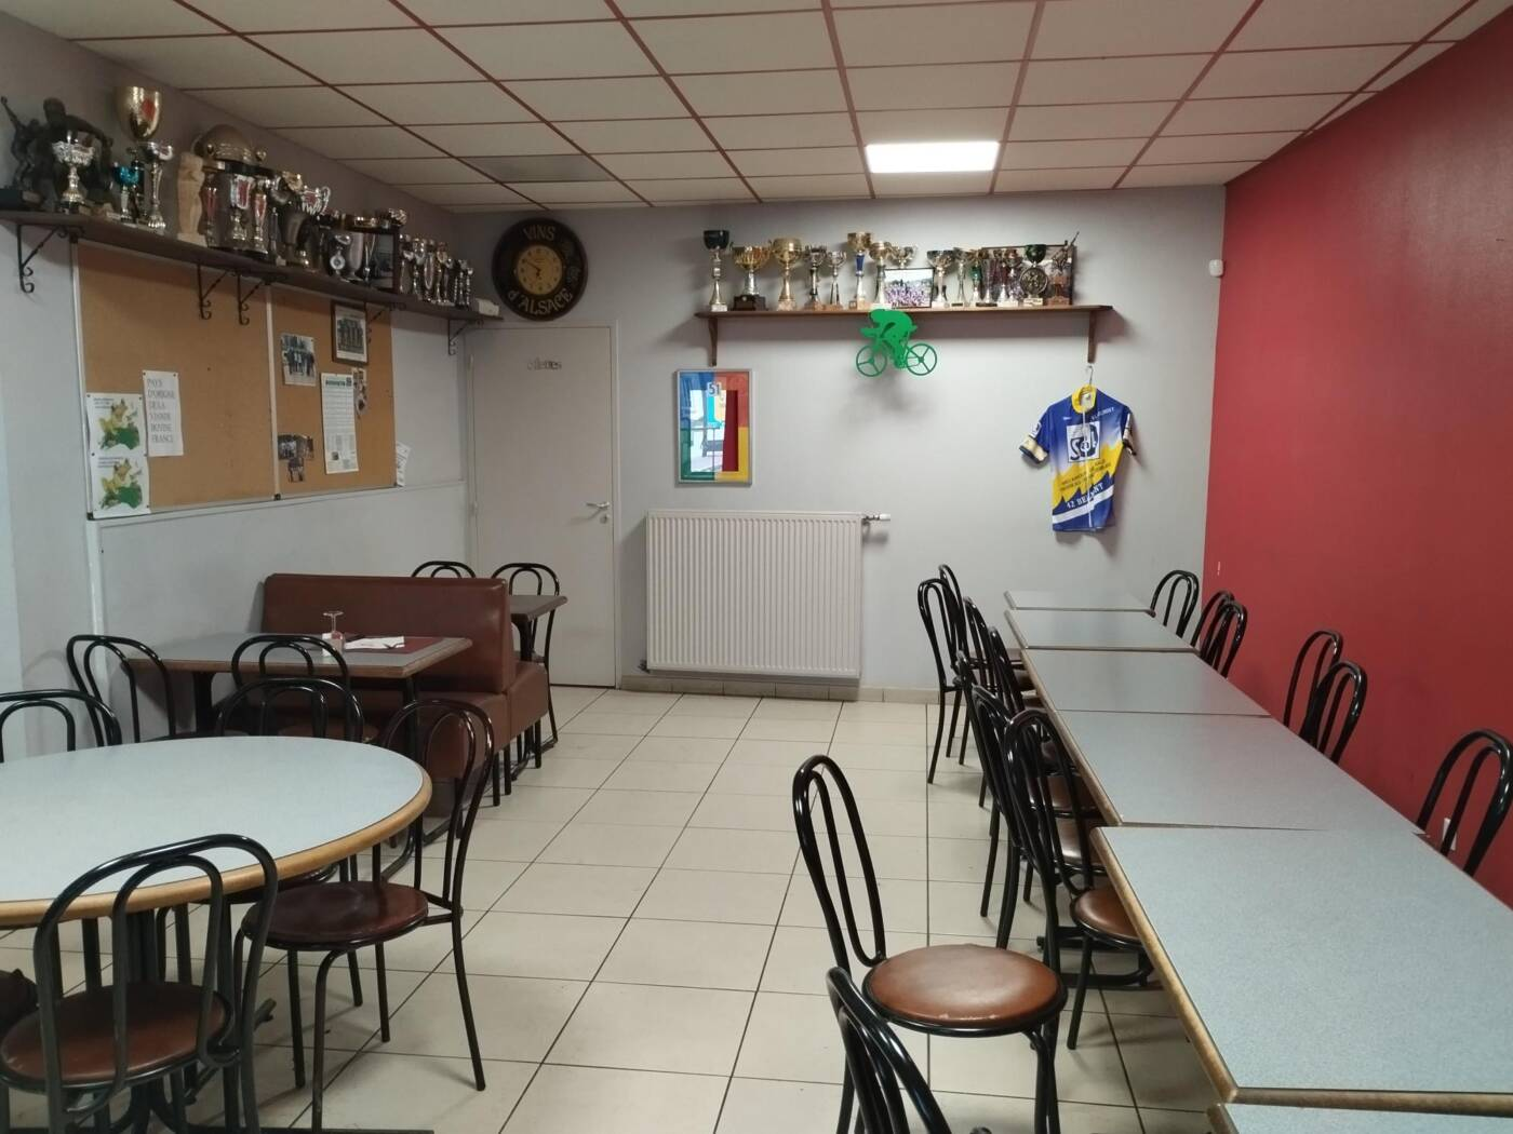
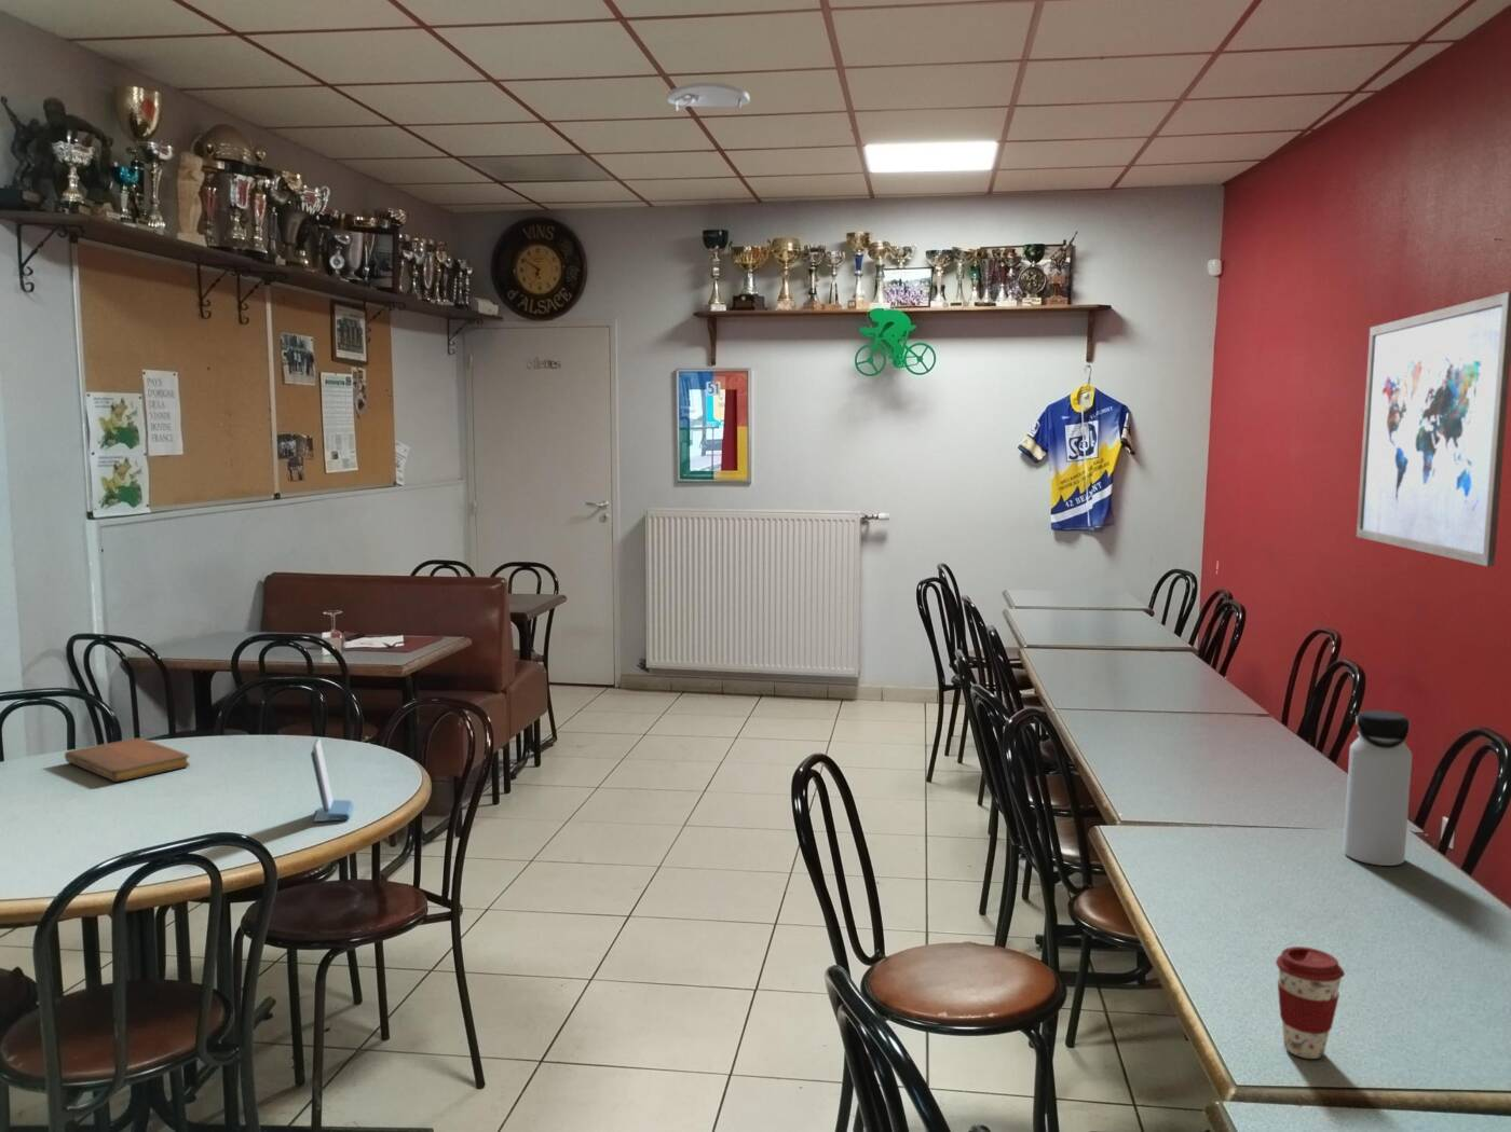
+ coffee cup [1274,945,1346,1059]
+ smartphone [309,737,355,823]
+ water bottle [1342,710,1412,867]
+ smoke detector [667,81,750,112]
+ wall art [1355,290,1511,568]
+ notebook [64,737,192,782]
